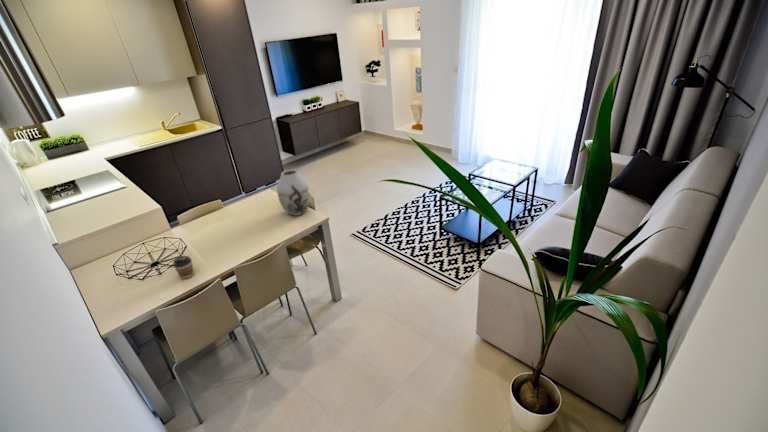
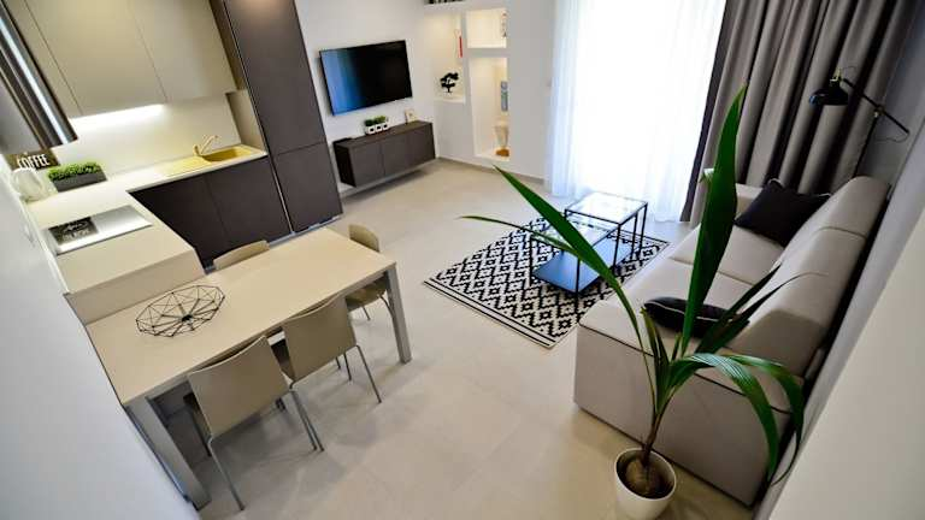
- vase [276,169,311,217]
- coffee cup [172,255,195,280]
